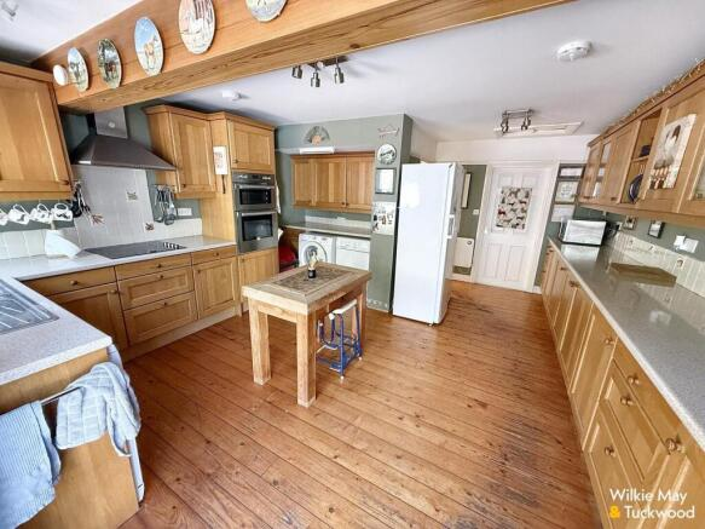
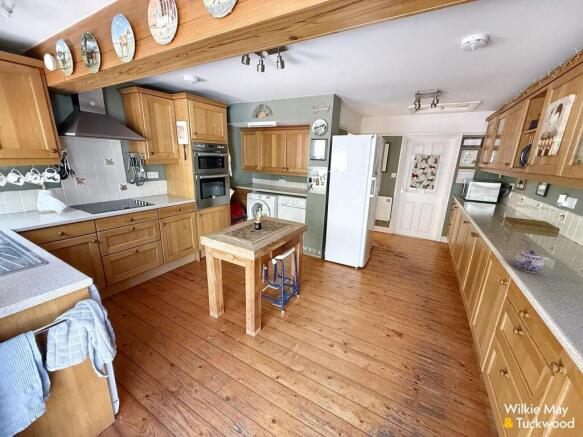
+ teapot [513,249,545,274]
